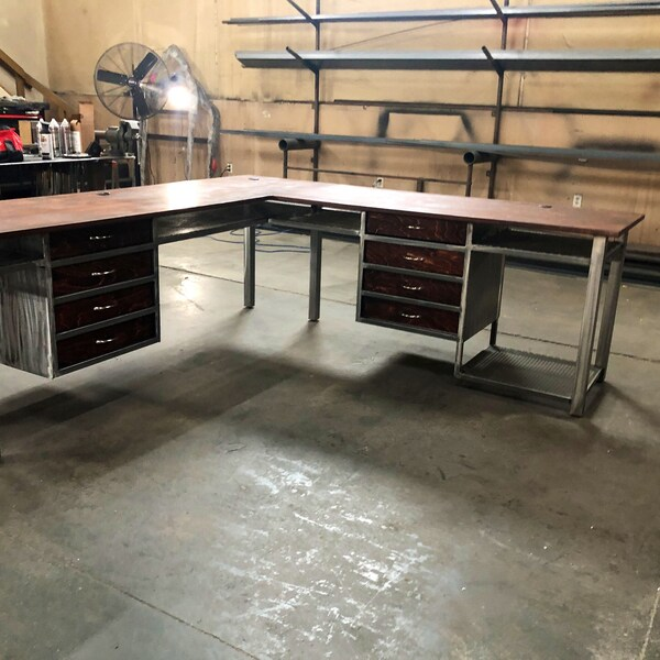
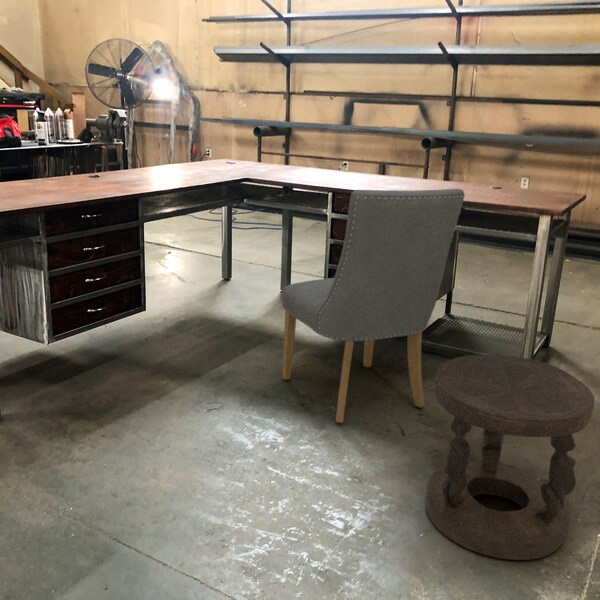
+ chair [281,188,466,424]
+ stool [425,354,596,561]
